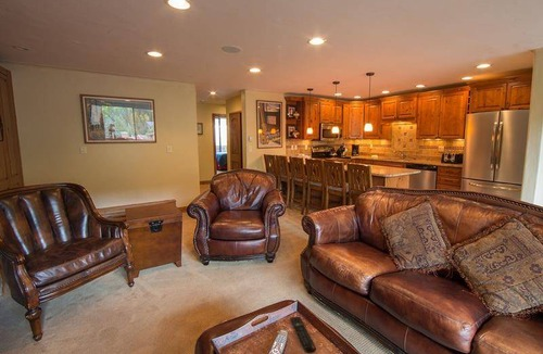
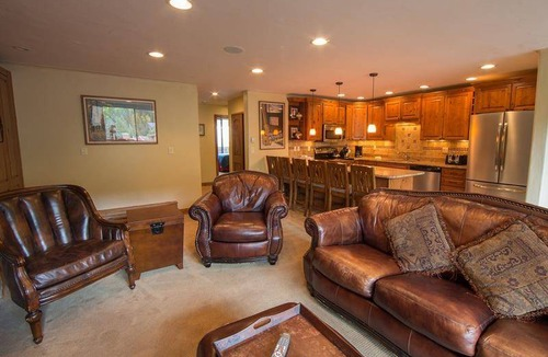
- remote control [289,316,317,354]
